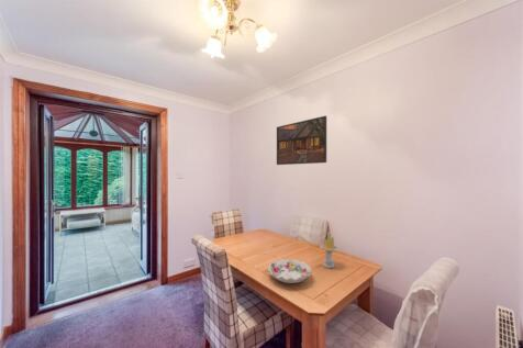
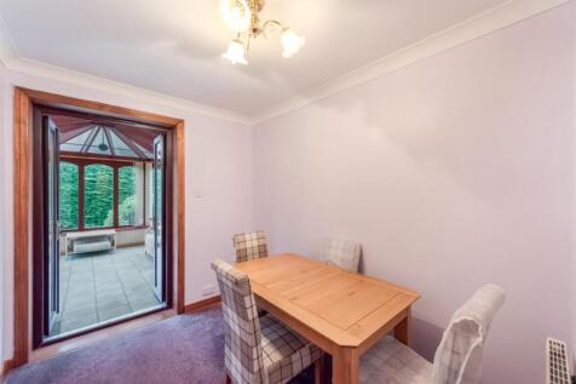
- decorative bowl [267,258,313,284]
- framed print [276,115,327,166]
- candle [319,231,340,269]
